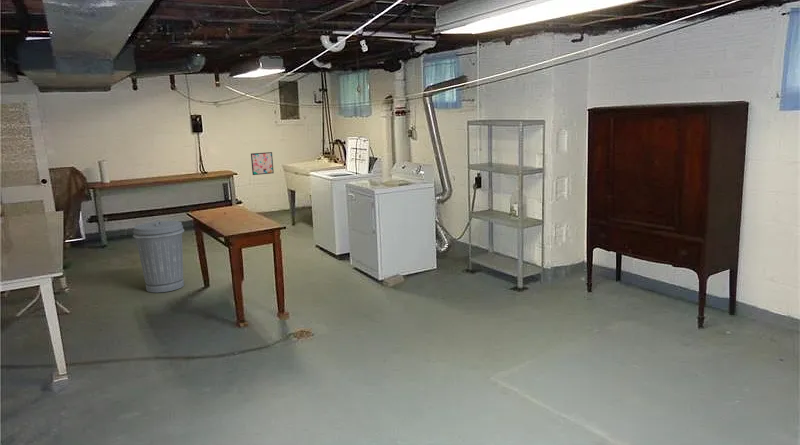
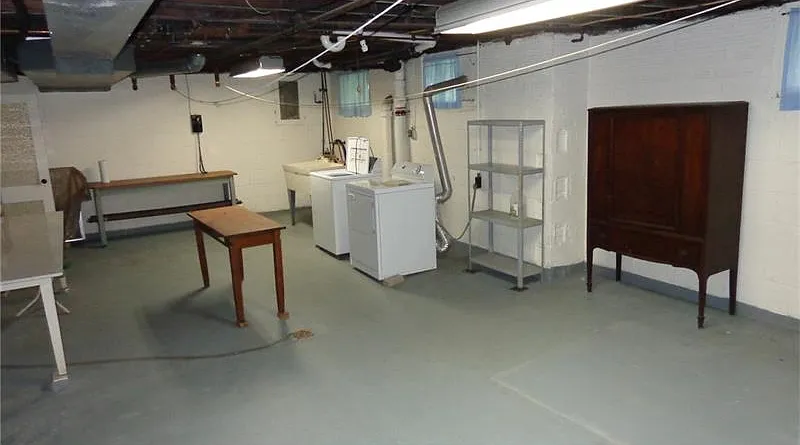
- wall art [250,151,275,176]
- trash can [132,220,185,294]
